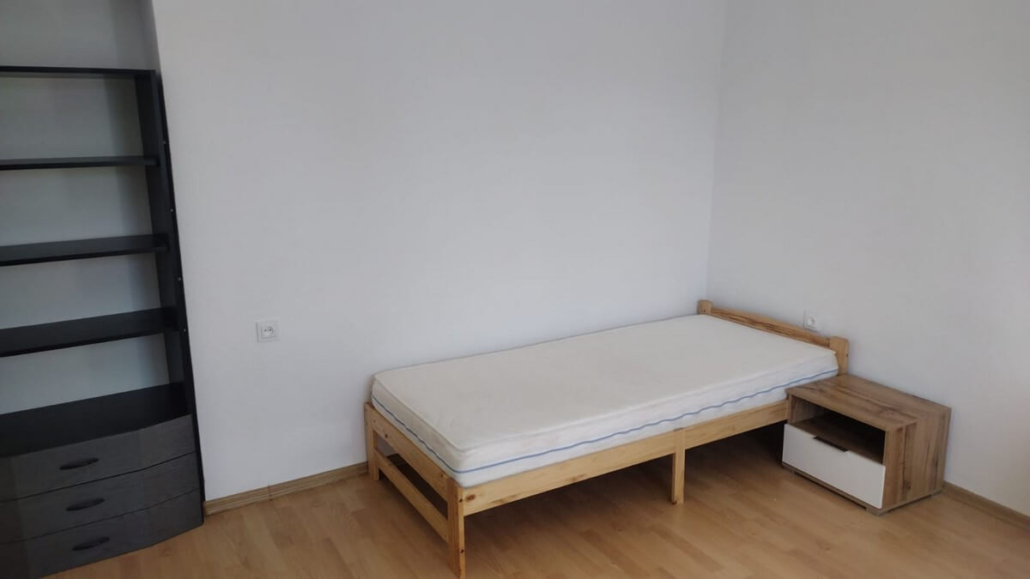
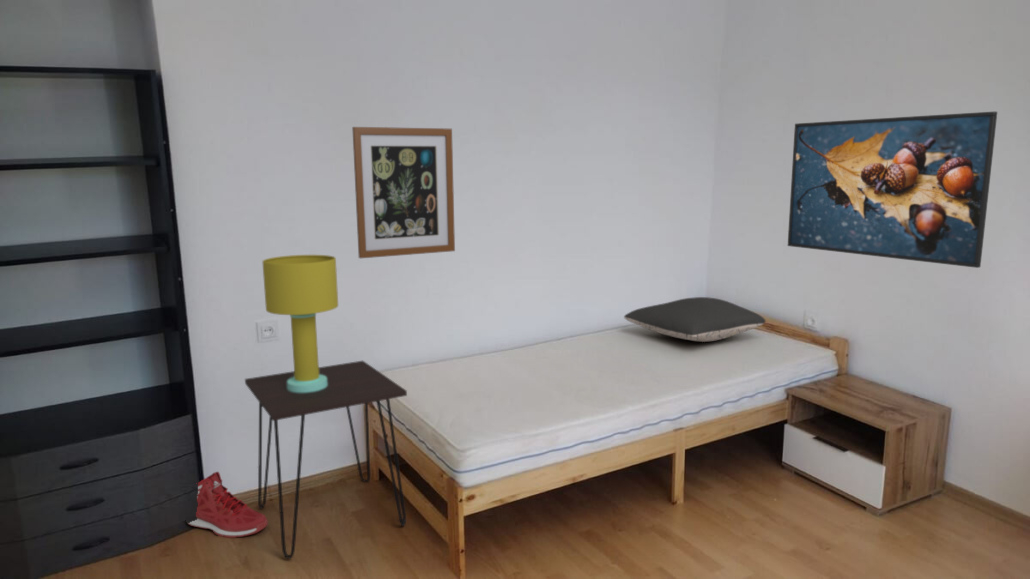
+ sneaker [187,471,269,539]
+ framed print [787,111,998,269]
+ pillow [623,296,767,343]
+ wall art [351,126,456,259]
+ table lamp [261,254,339,393]
+ desk [244,360,408,560]
